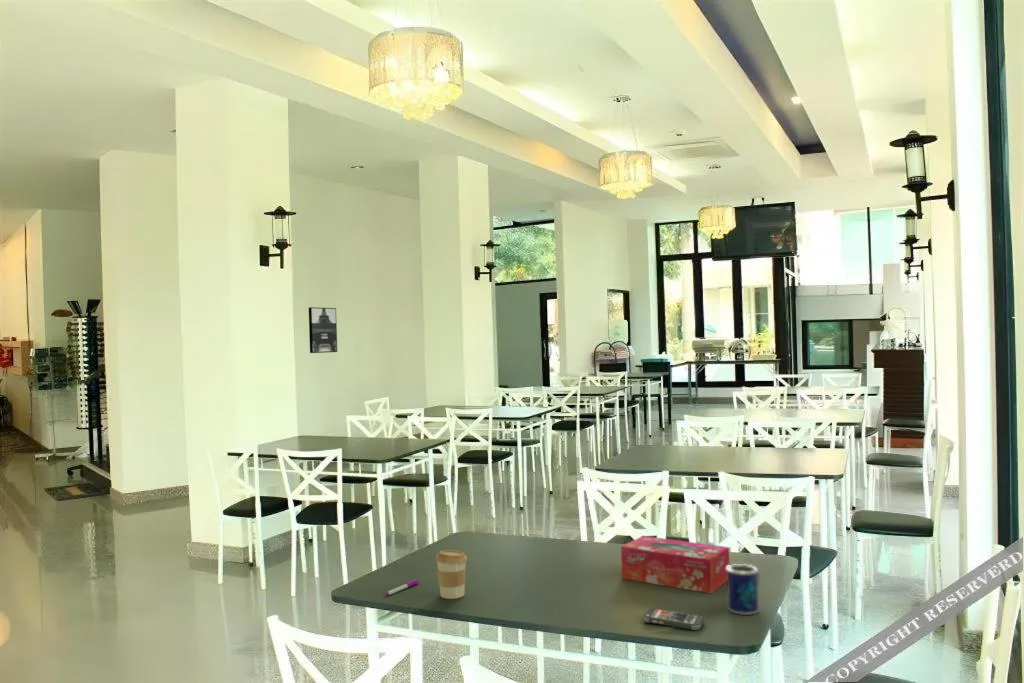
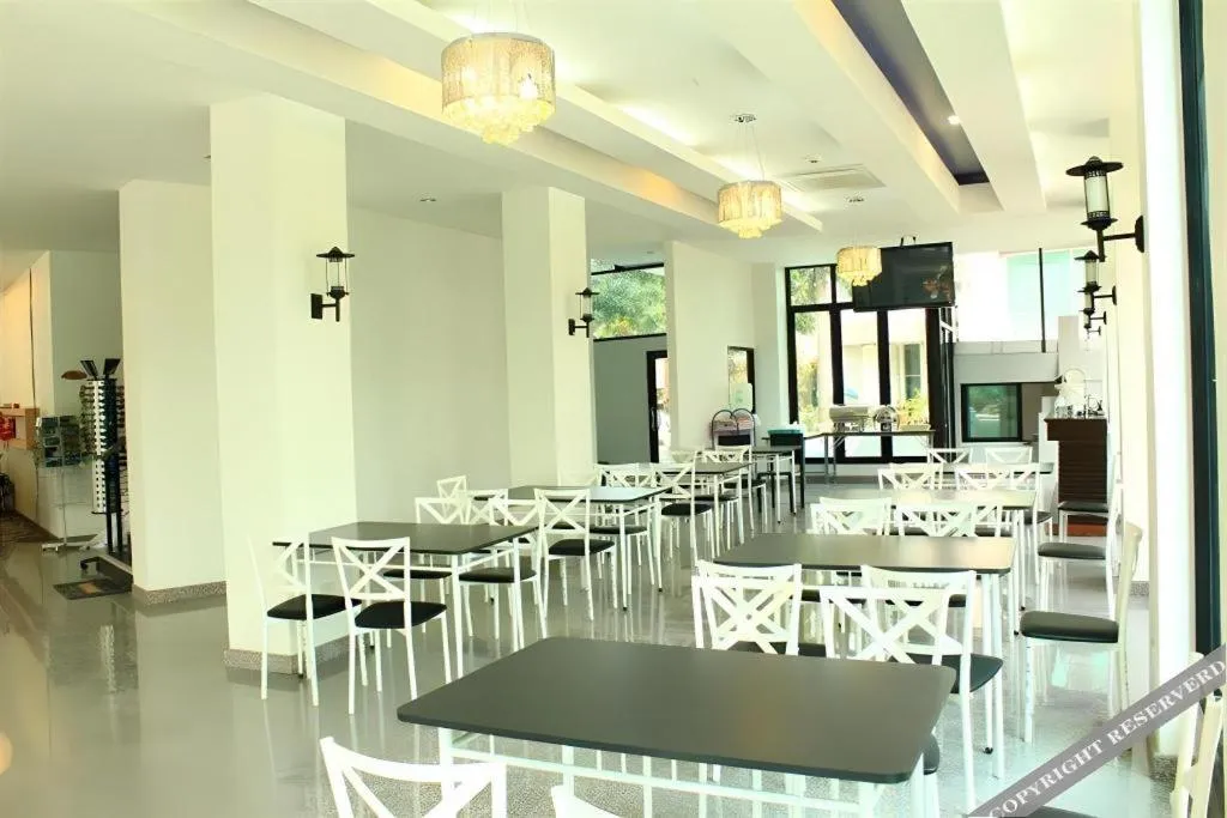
- tissue box [620,535,730,594]
- mug [726,563,761,616]
- smartphone [642,607,705,631]
- wall art [308,306,338,354]
- coffee cup [435,549,468,600]
- pen [385,578,420,597]
